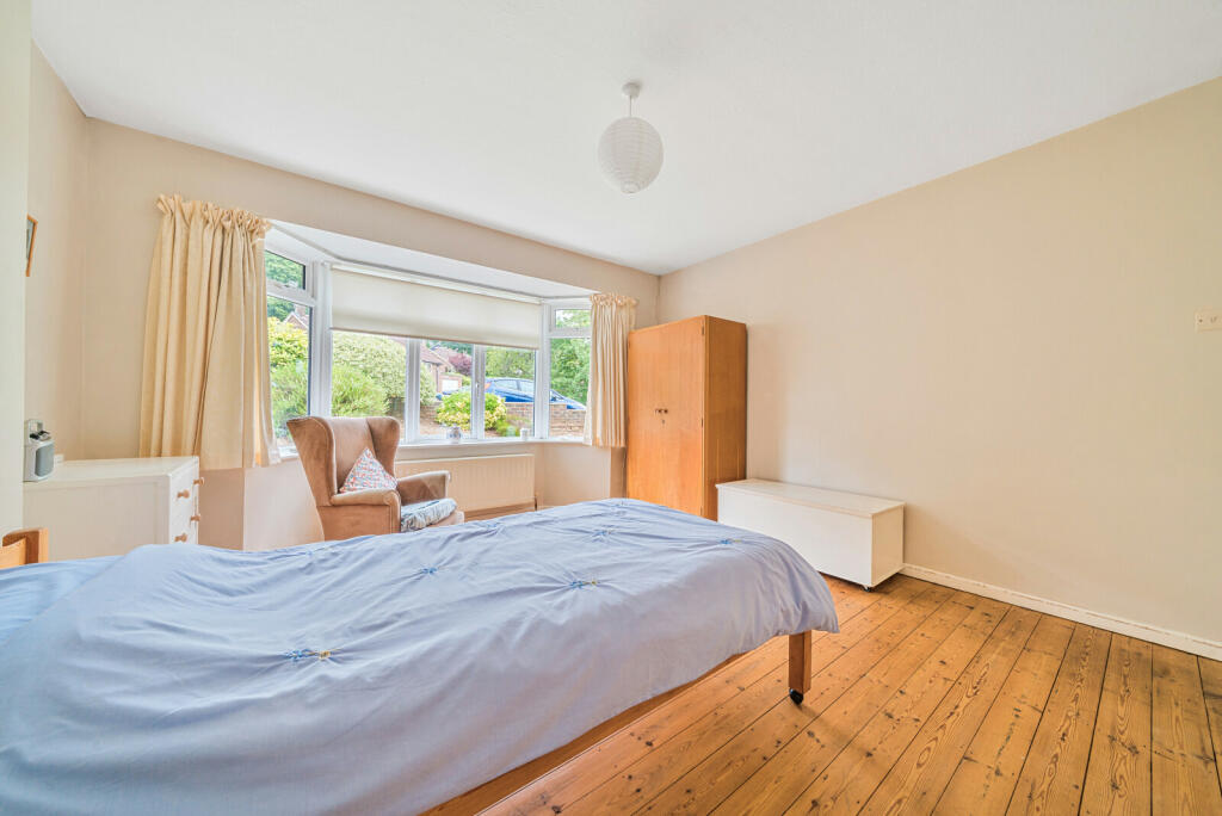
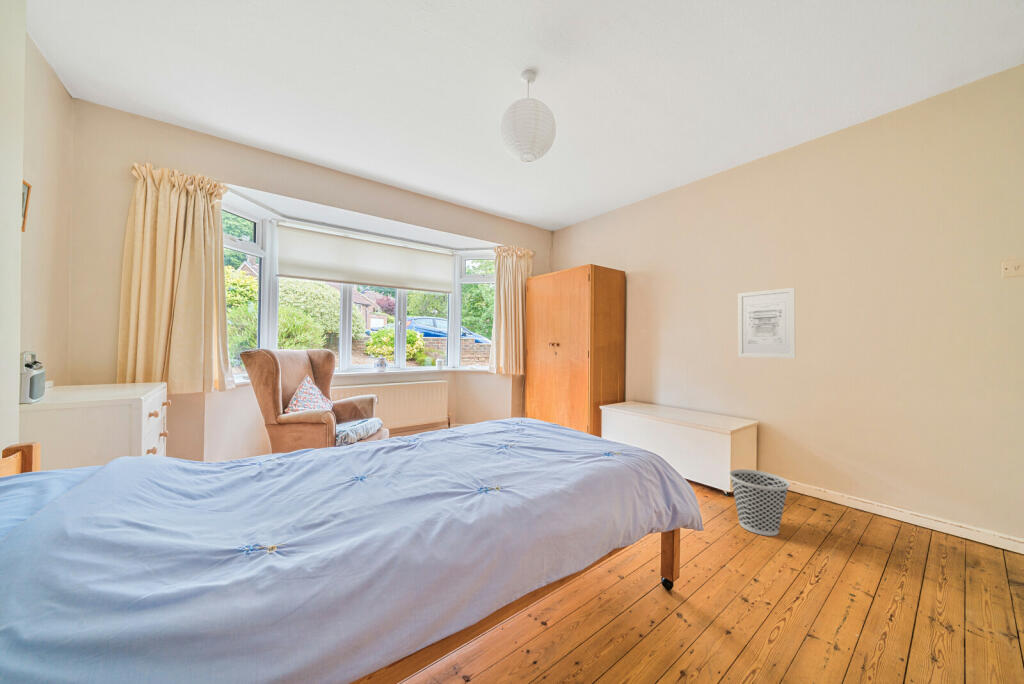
+ wastebasket [728,468,791,537]
+ wall art [737,287,796,359]
